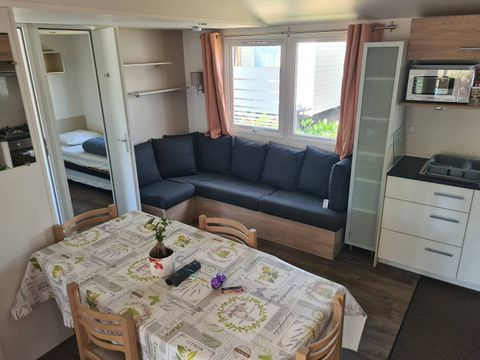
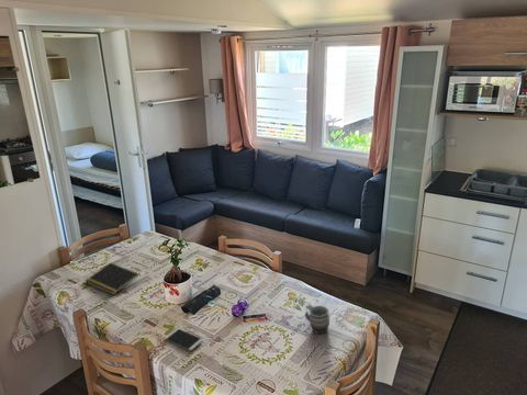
+ notepad [85,262,139,296]
+ mug [304,303,330,335]
+ smartphone [164,328,204,352]
